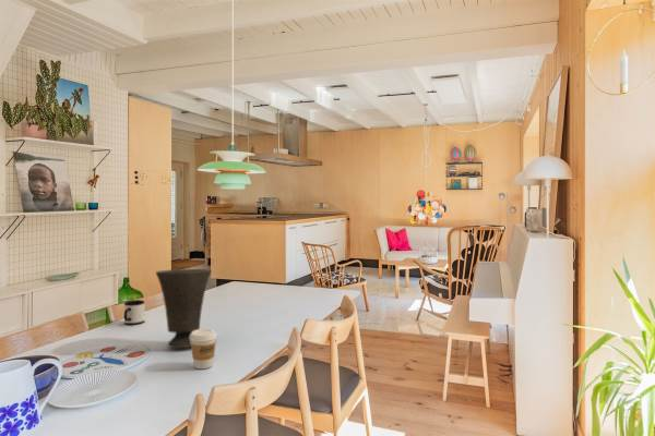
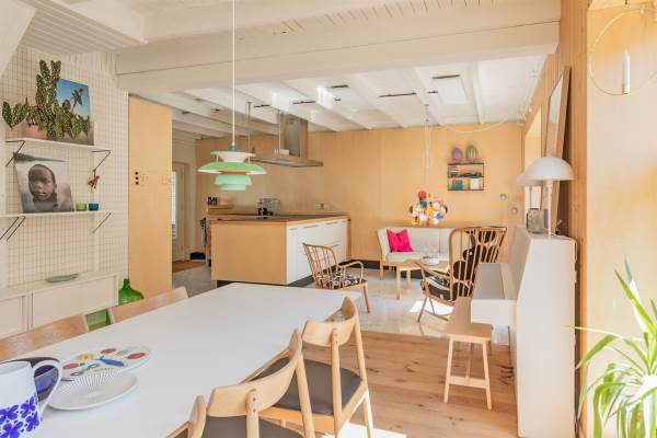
- vase [155,268,213,349]
- coffee cup [190,328,217,370]
- mug [123,299,145,326]
